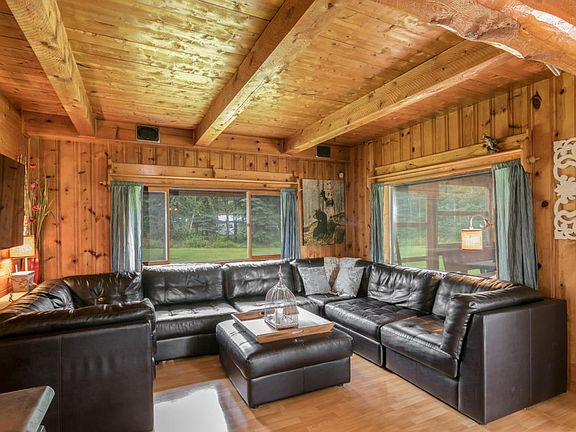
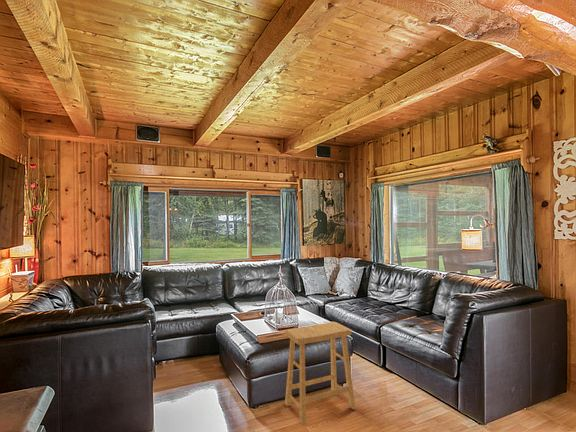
+ stool [284,321,356,426]
